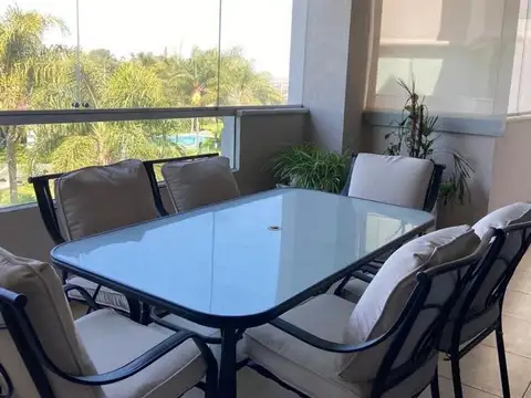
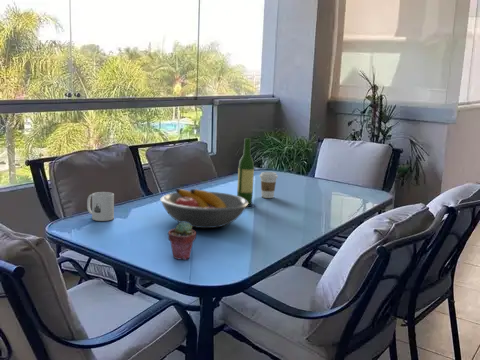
+ potted succulent [167,222,197,261]
+ fruit bowl [159,188,249,229]
+ mug [86,191,115,222]
+ wine bottle [236,137,255,205]
+ coffee cup [259,171,279,199]
